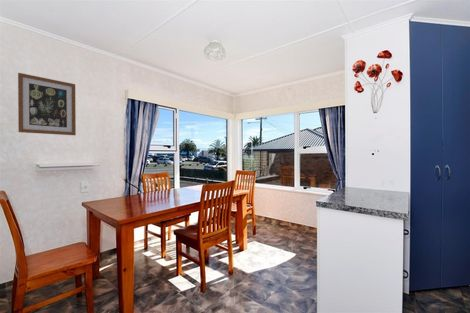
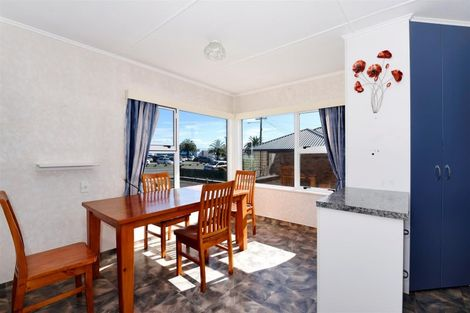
- wall art [17,72,77,136]
